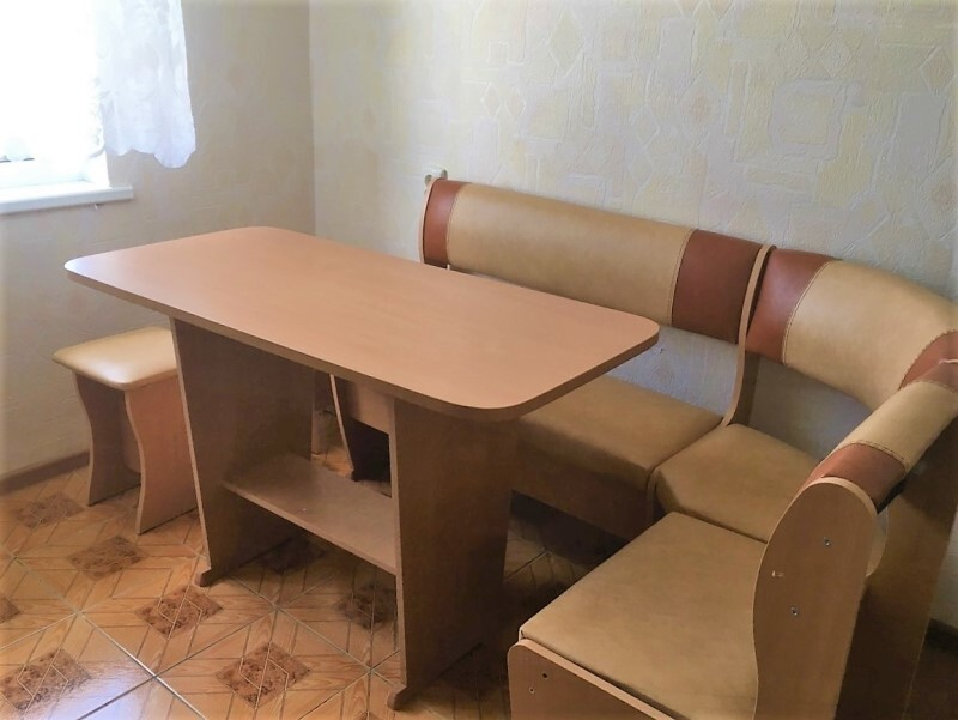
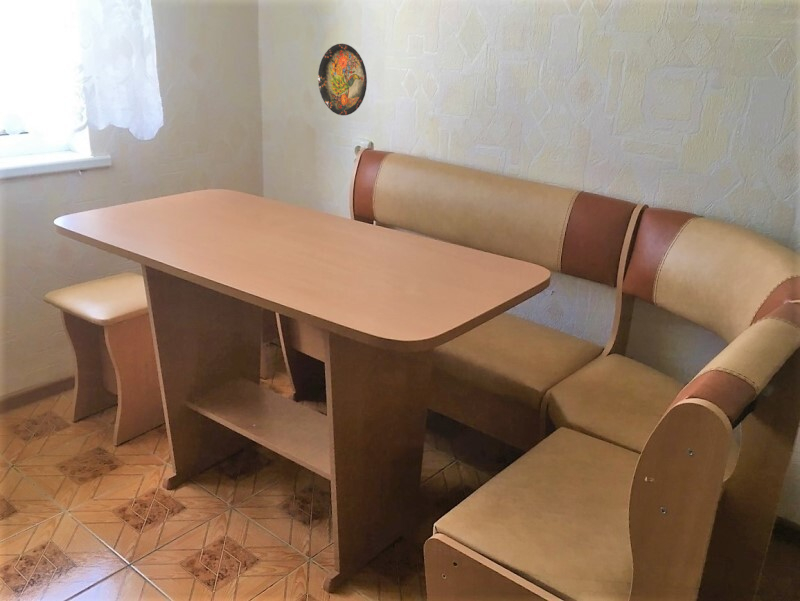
+ decorative plate [317,43,368,116]
